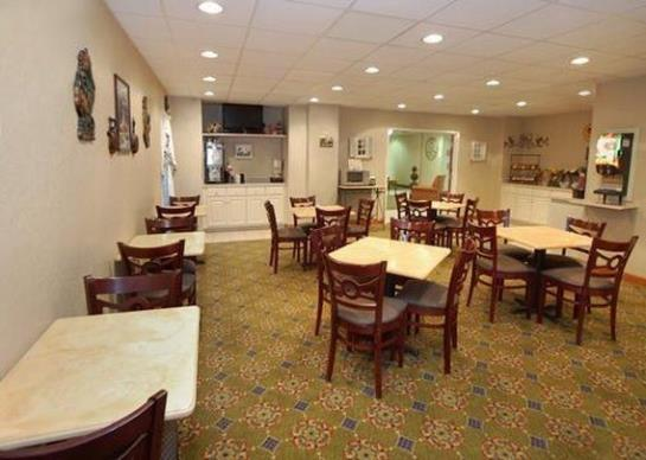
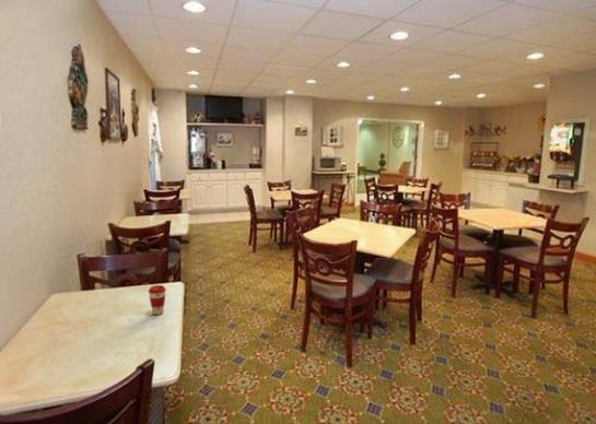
+ coffee cup [147,284,167,316]
